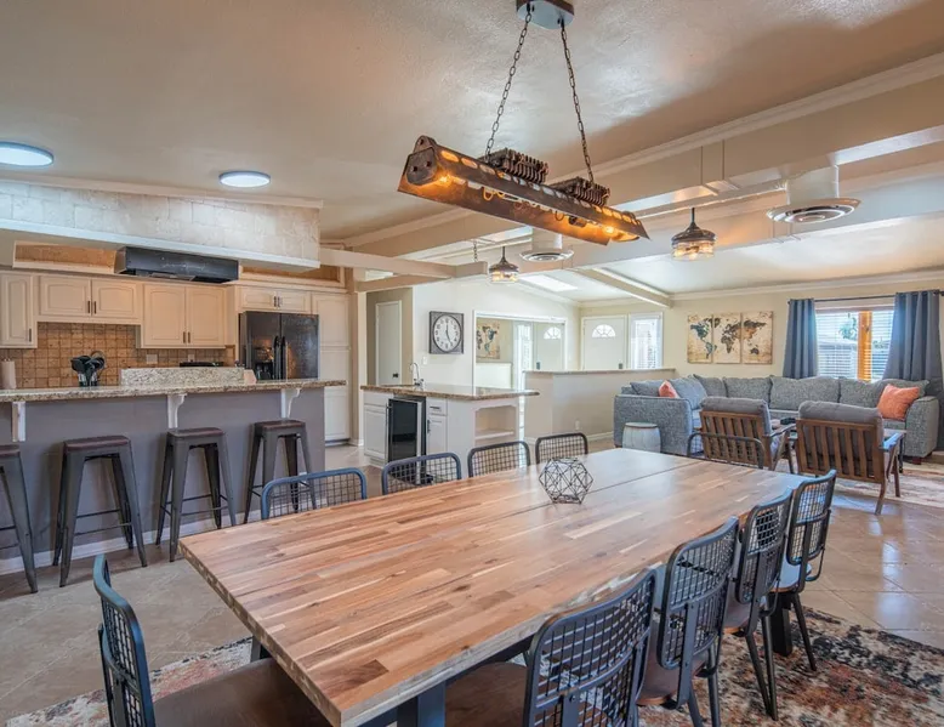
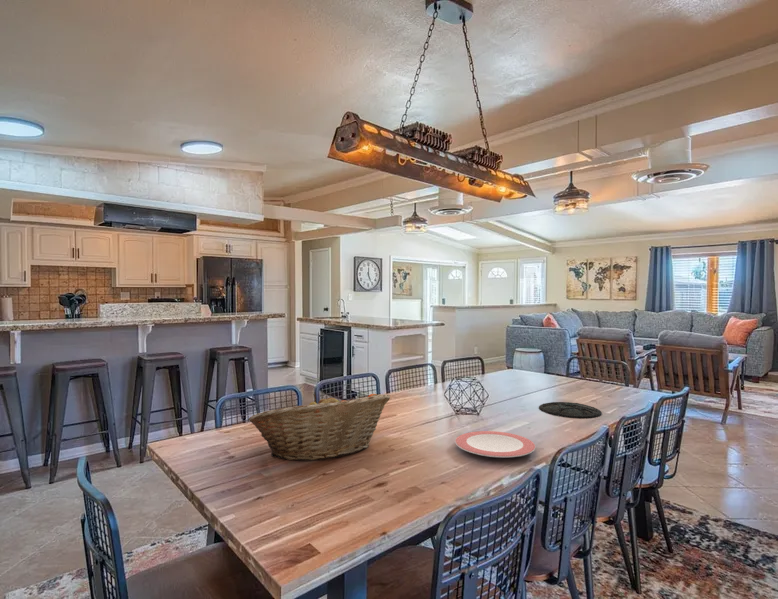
+ plate [538,401,602,419]
+ fruit basket [248,393,391,462]
+ plate [454,430,536,458]
